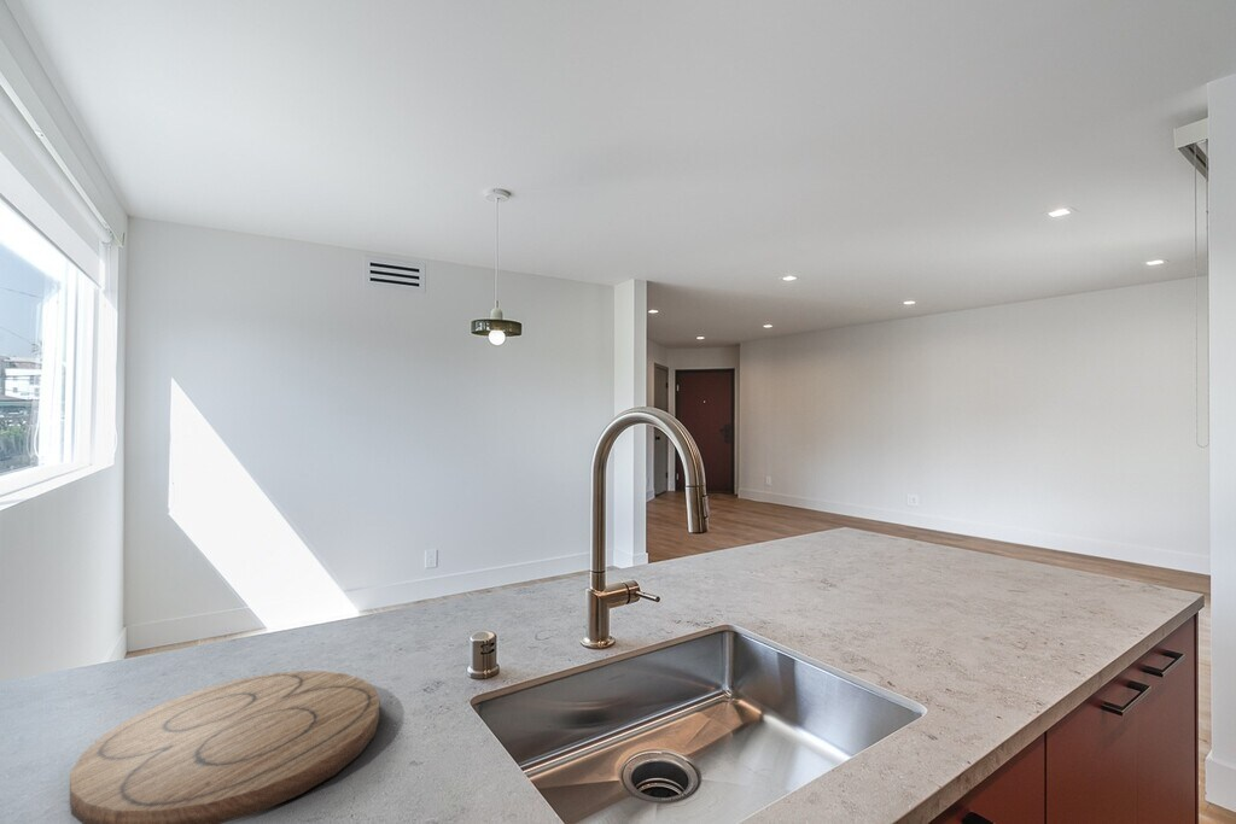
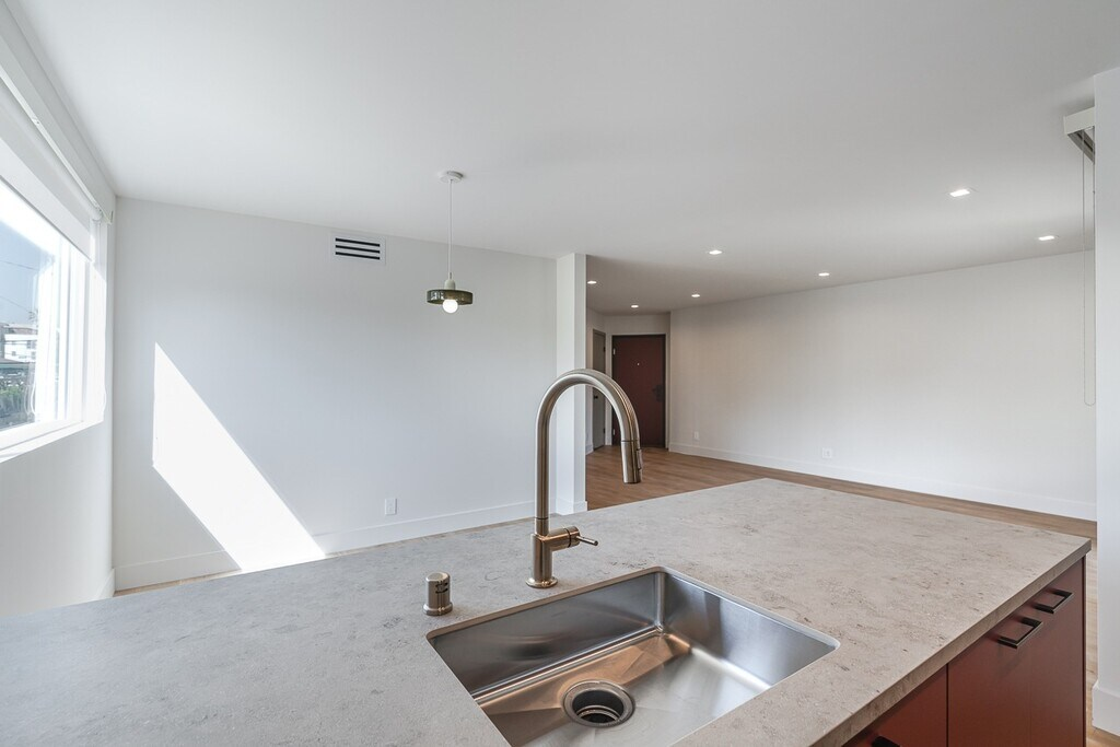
- cutting board [69,670,380,824]
